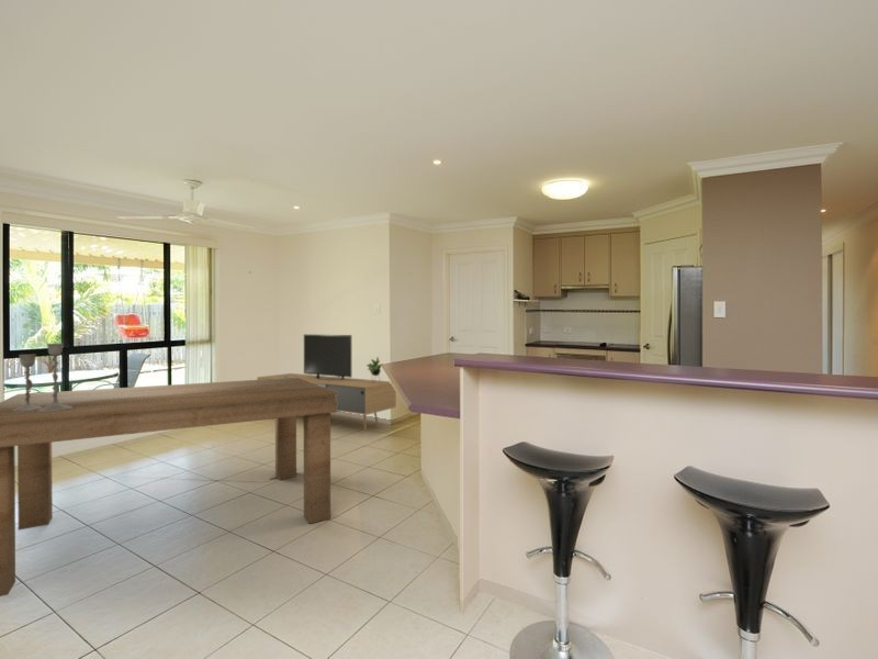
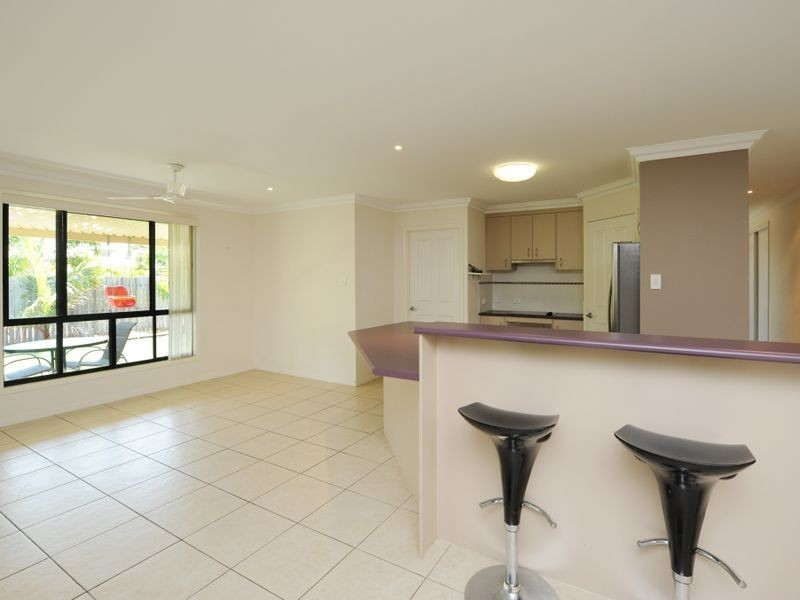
- media console [256,333,397,433]
- candlestick [13,343,72,412]
- dining table [0,378,340,597]
